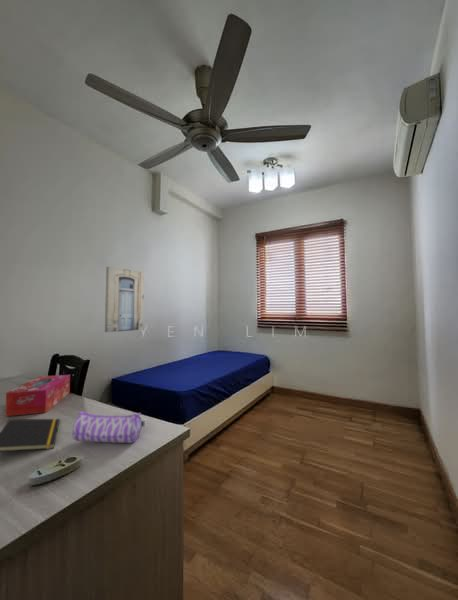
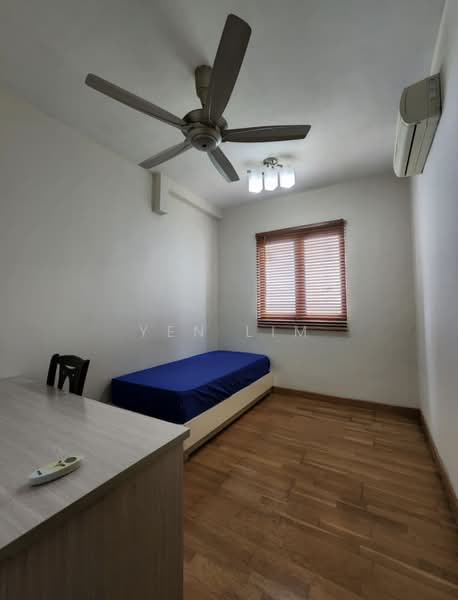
- tissue box [4,374,71,417]
- wall art [104,266,145,333]
- notepad [0,418,61,452]
- pencil case [72,410,145,444]
